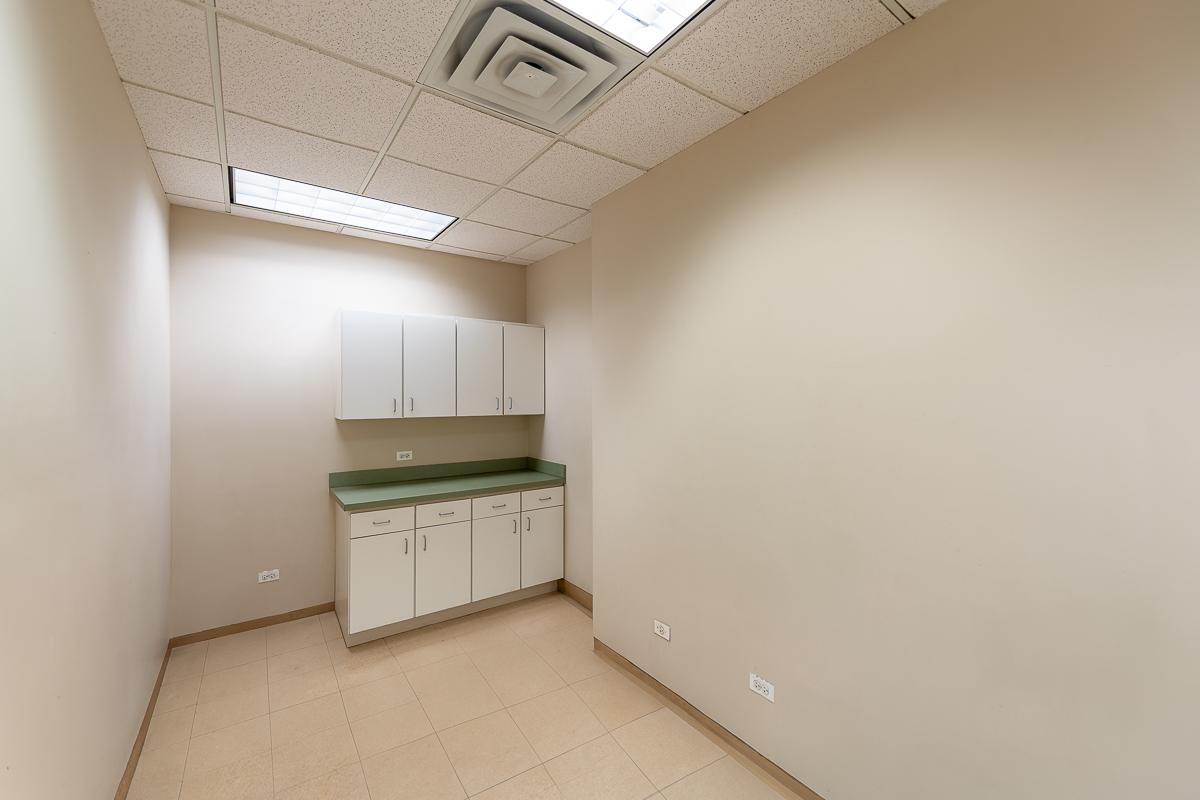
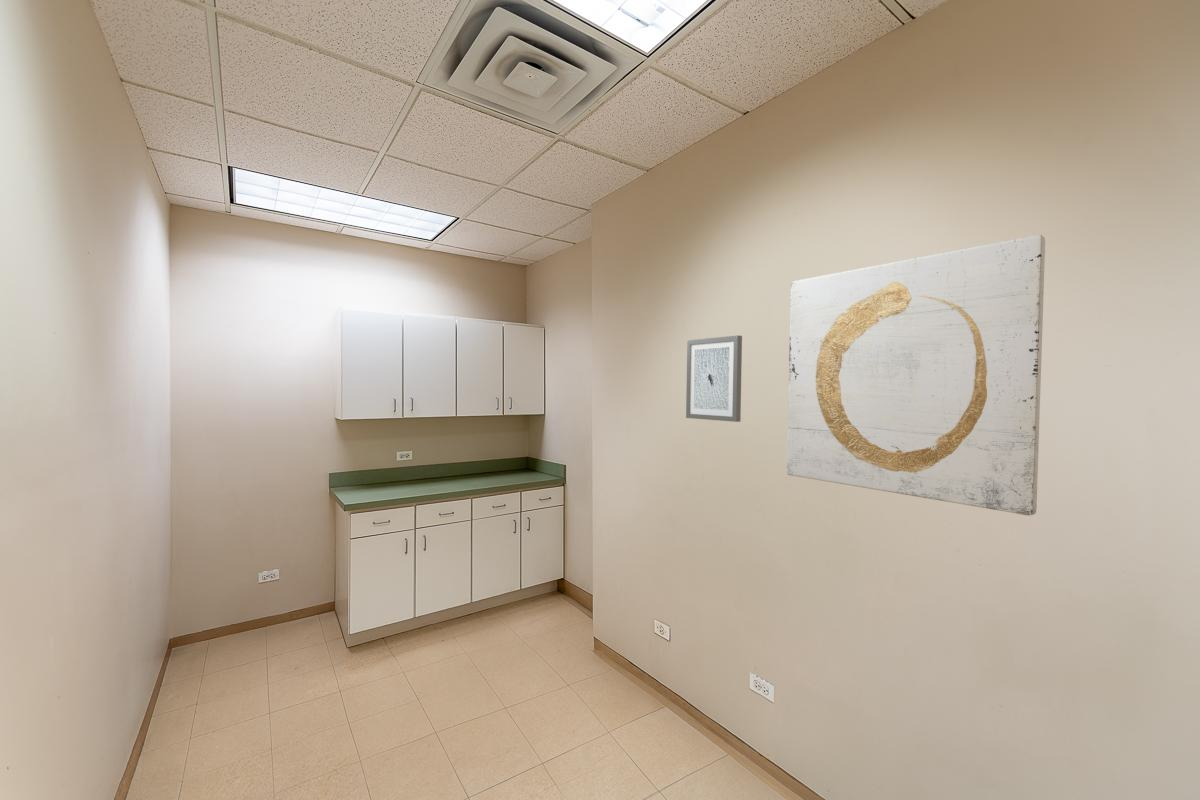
+ wall art [685,334,743,423]
+ wall art [786,234,1046,516]
